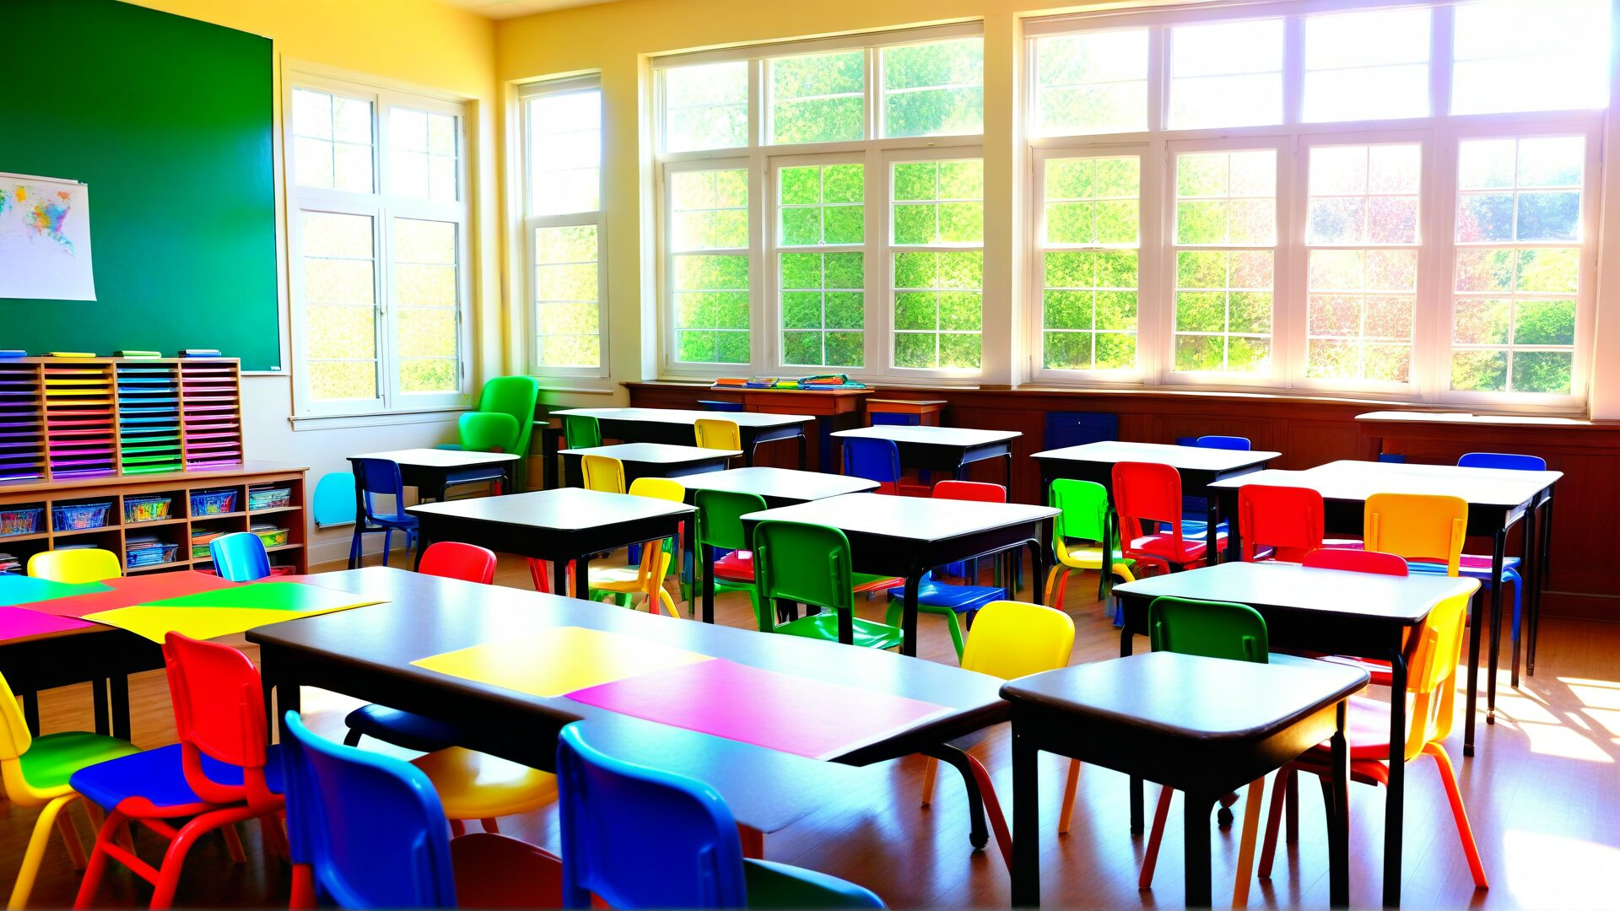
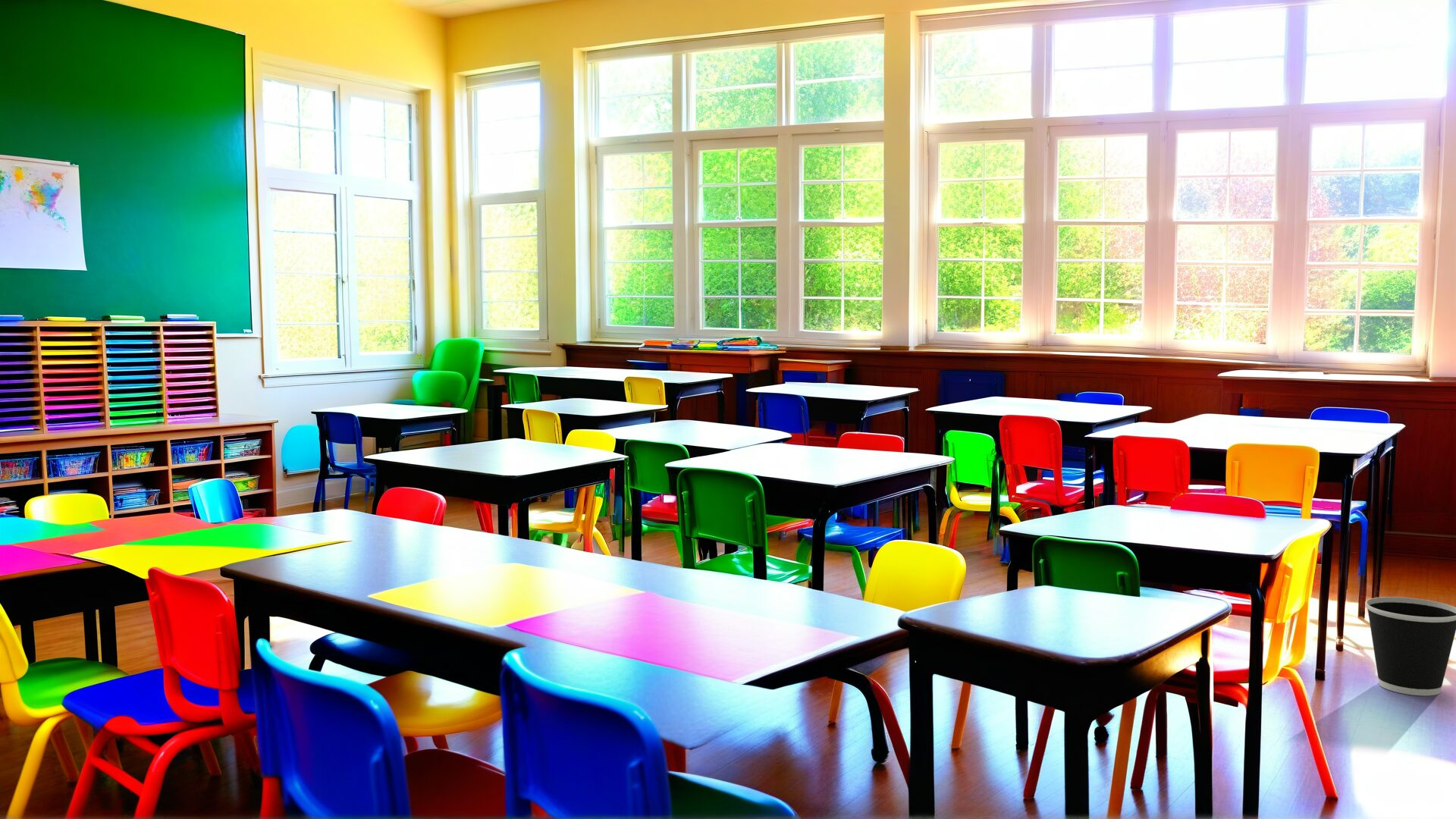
+ wastebasket [1364,596,1456,696]
